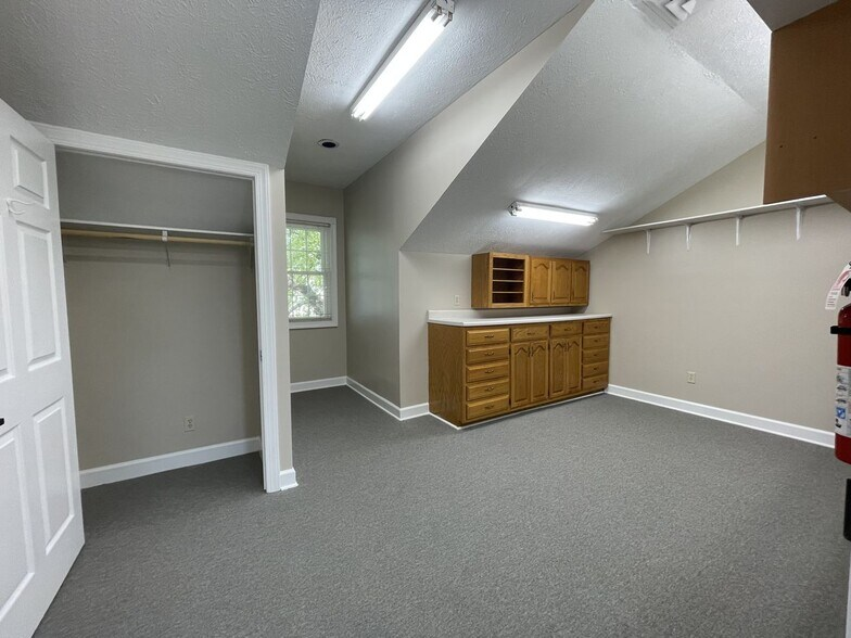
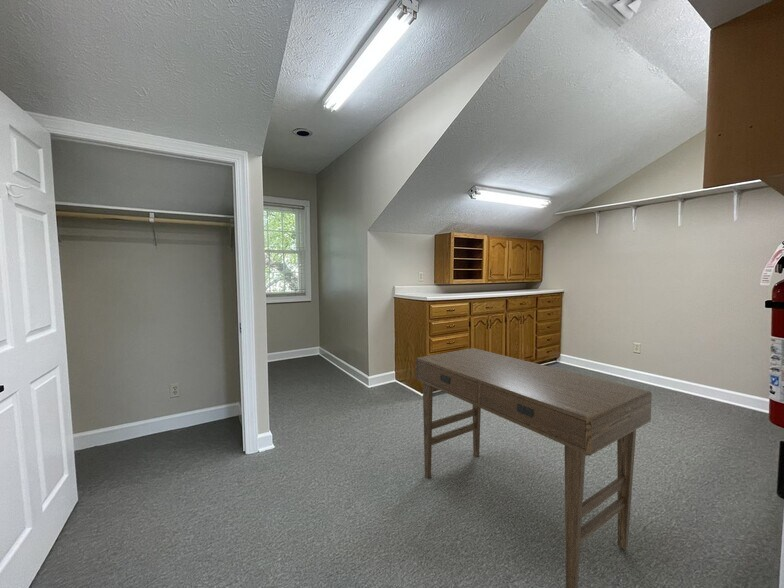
+ desk [415,347,653,588]
